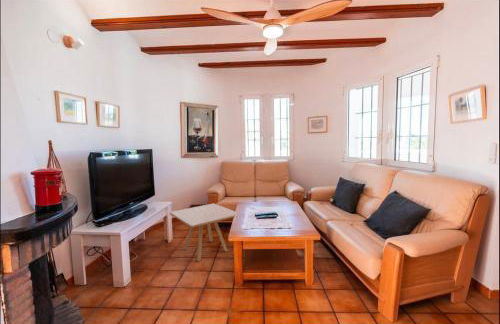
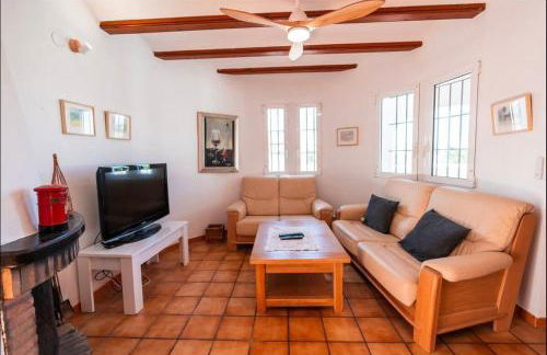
- side table [169,203,237,262]
